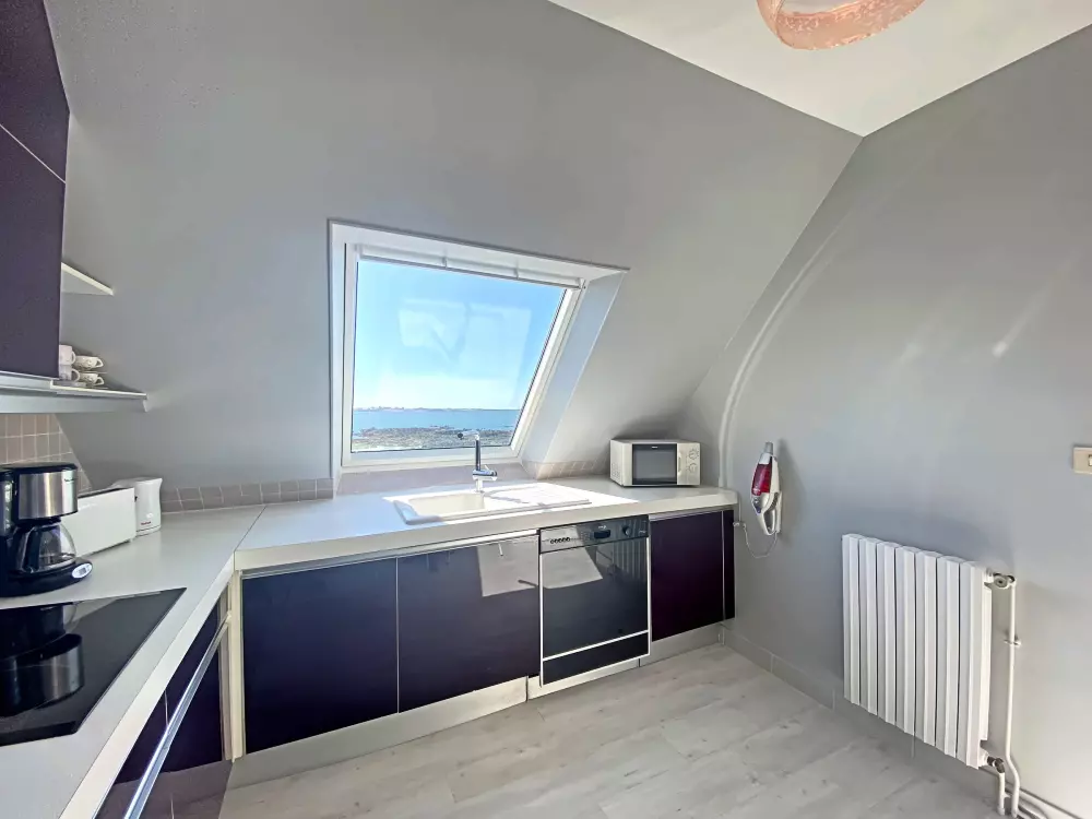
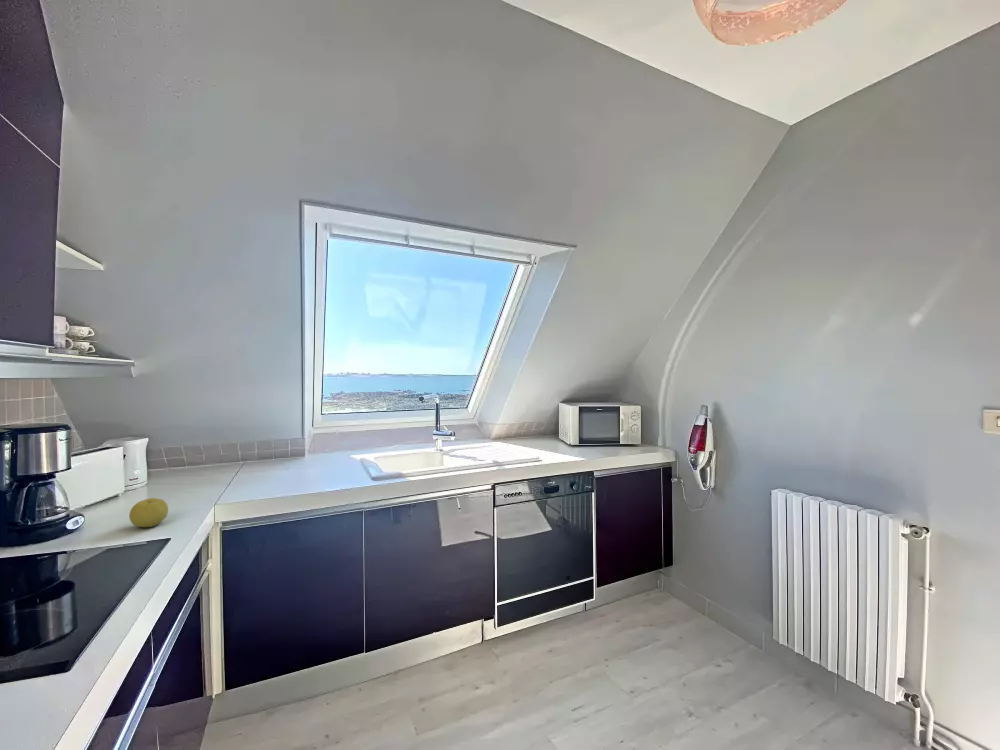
+ fruit [128,497,169,528]
